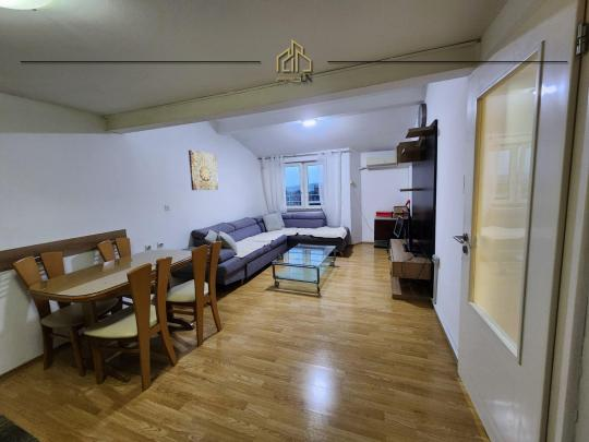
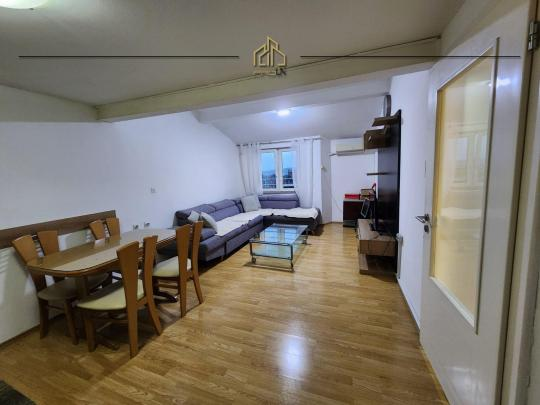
- wall art [188,150,219,191]
